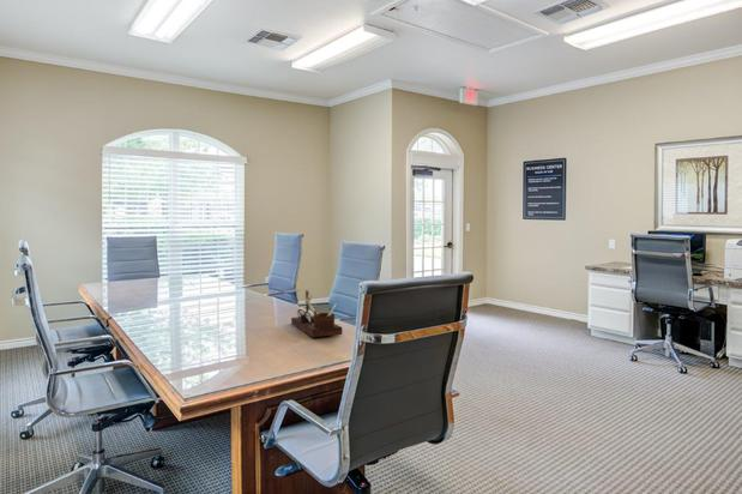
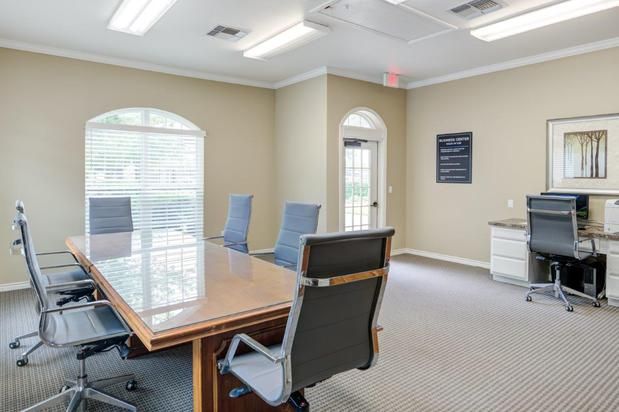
- desk organizer [290,289,344,338]
